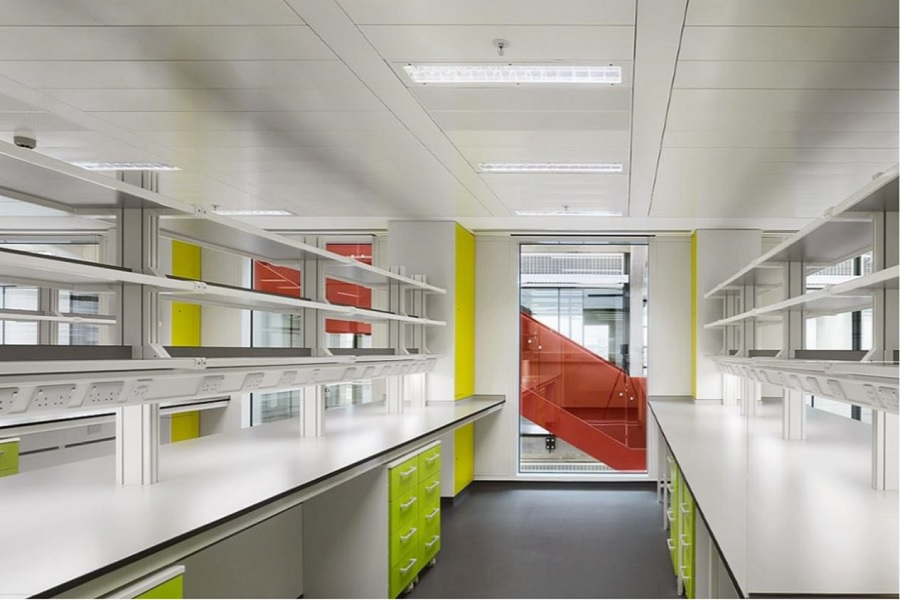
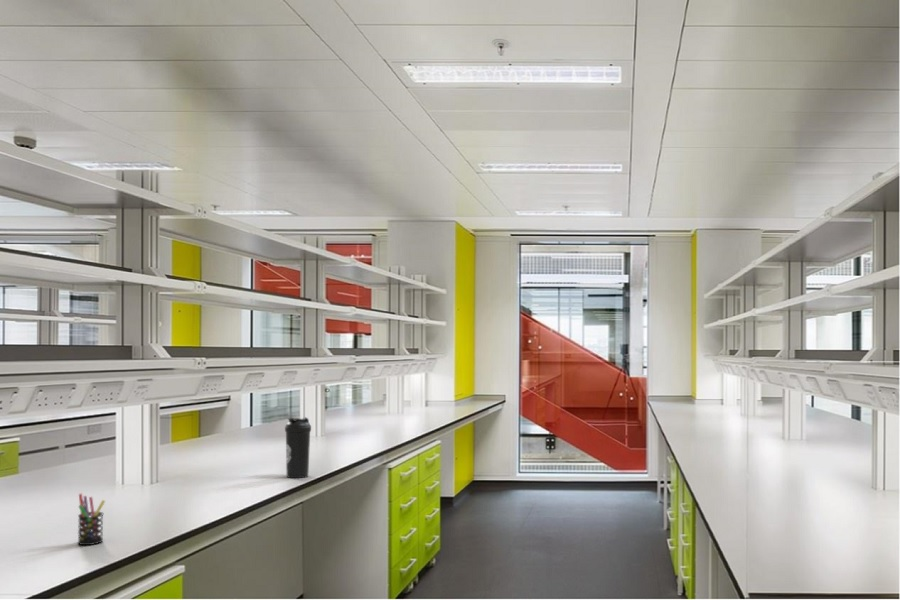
+ pen holder [77,493,106,546]
+ water bottle [284,416,312,479]
